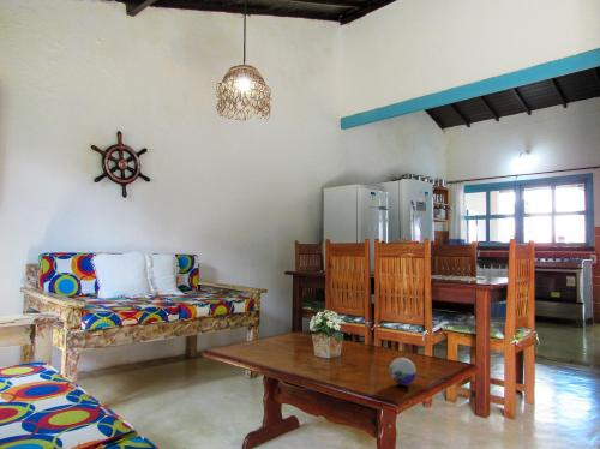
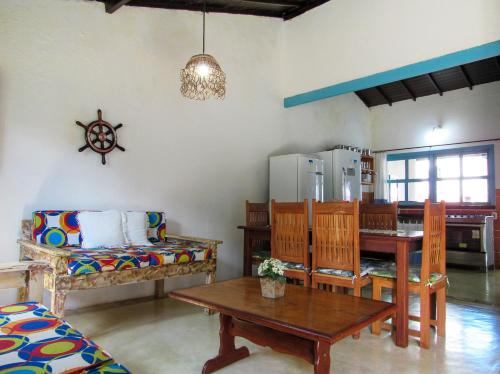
- decorative orb [389,357,418,387]
